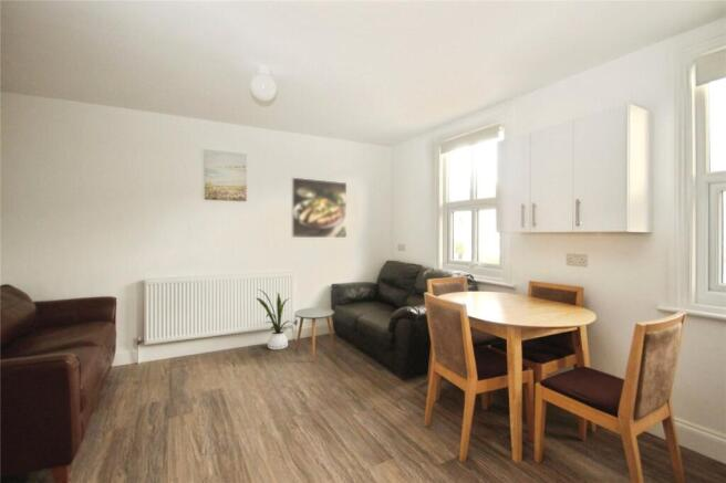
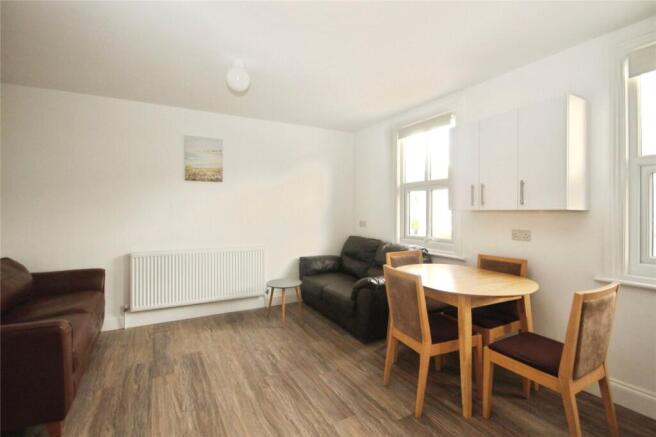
- house plant [256,288,294,350]
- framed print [291,177,348,239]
